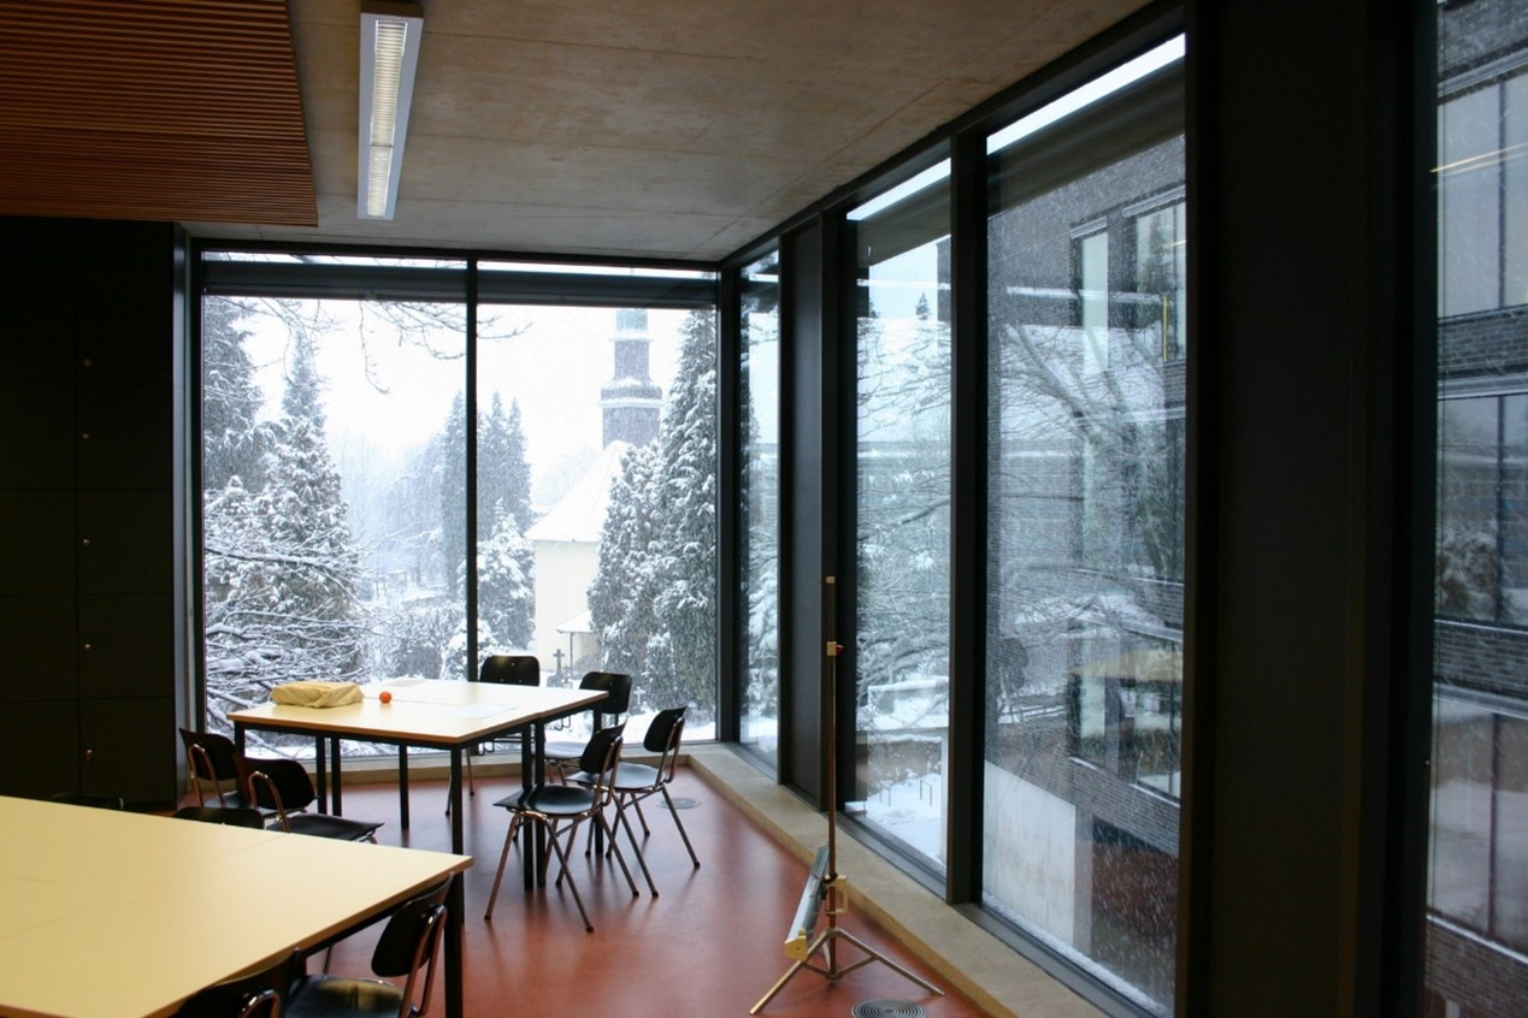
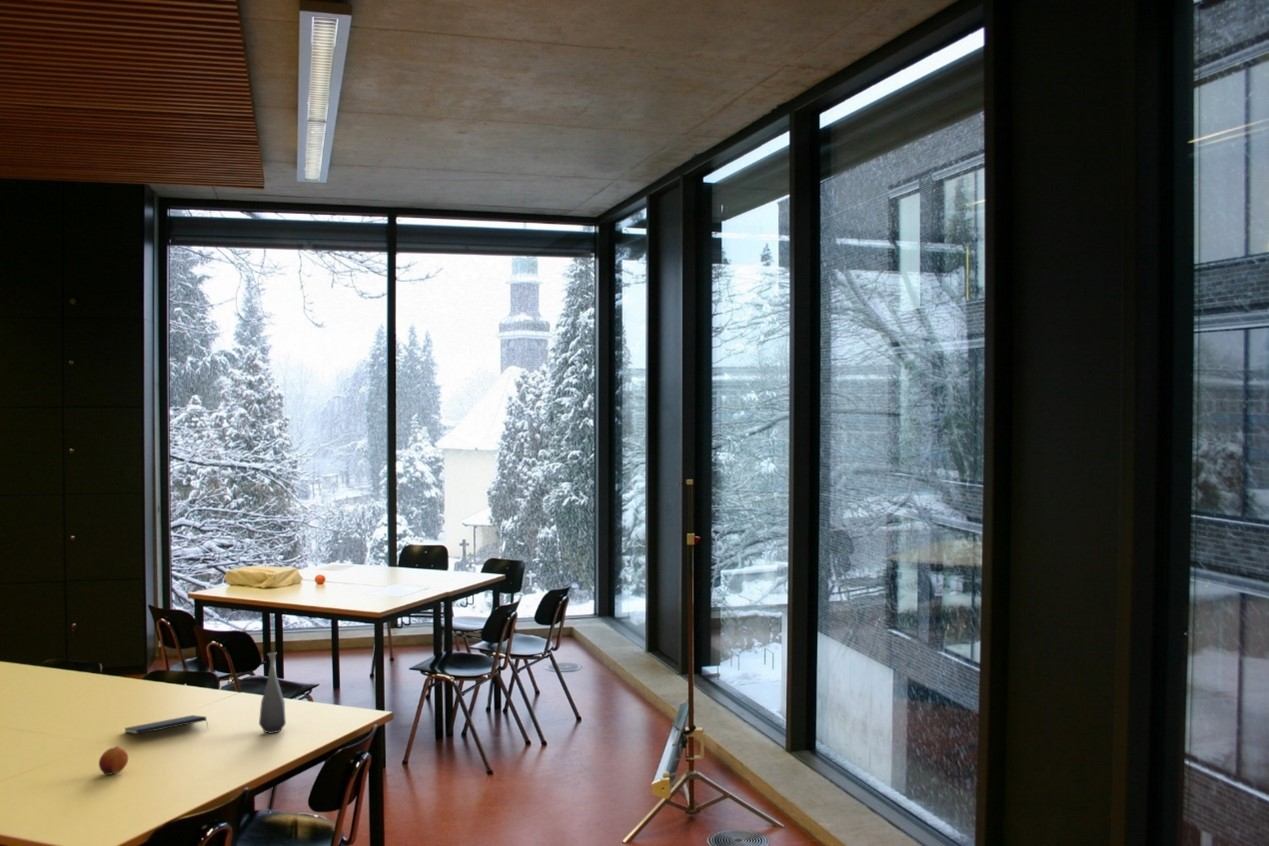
+ bottle [258,651,287,735]
+ notepad [123,714,209,735]
+ fruit [98,745,129,776]
